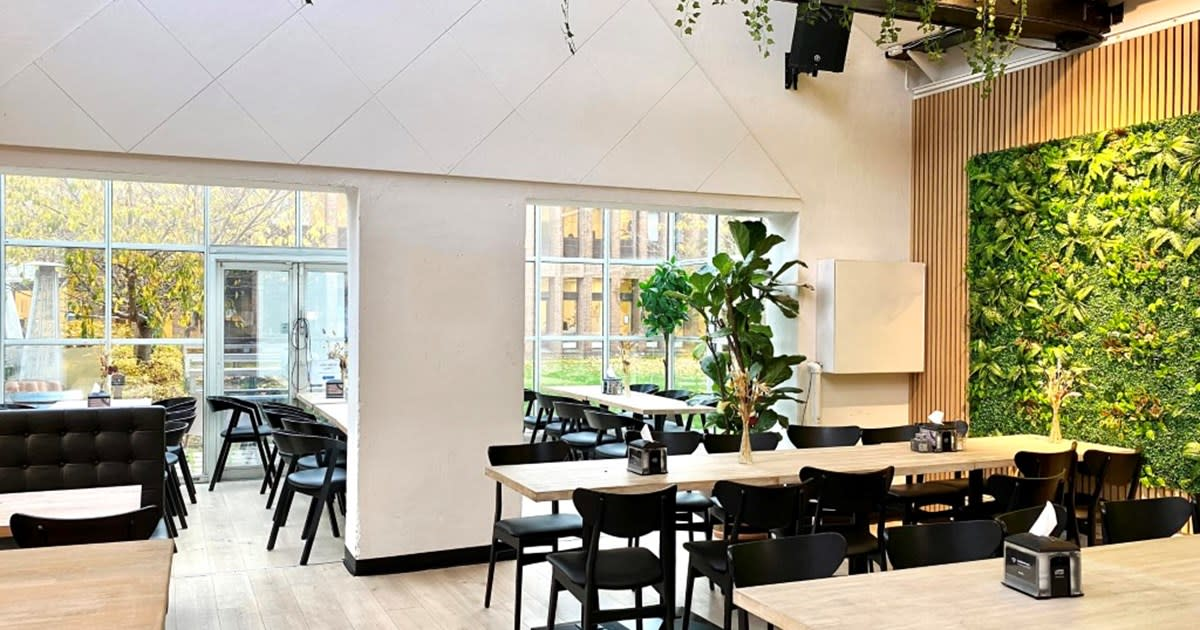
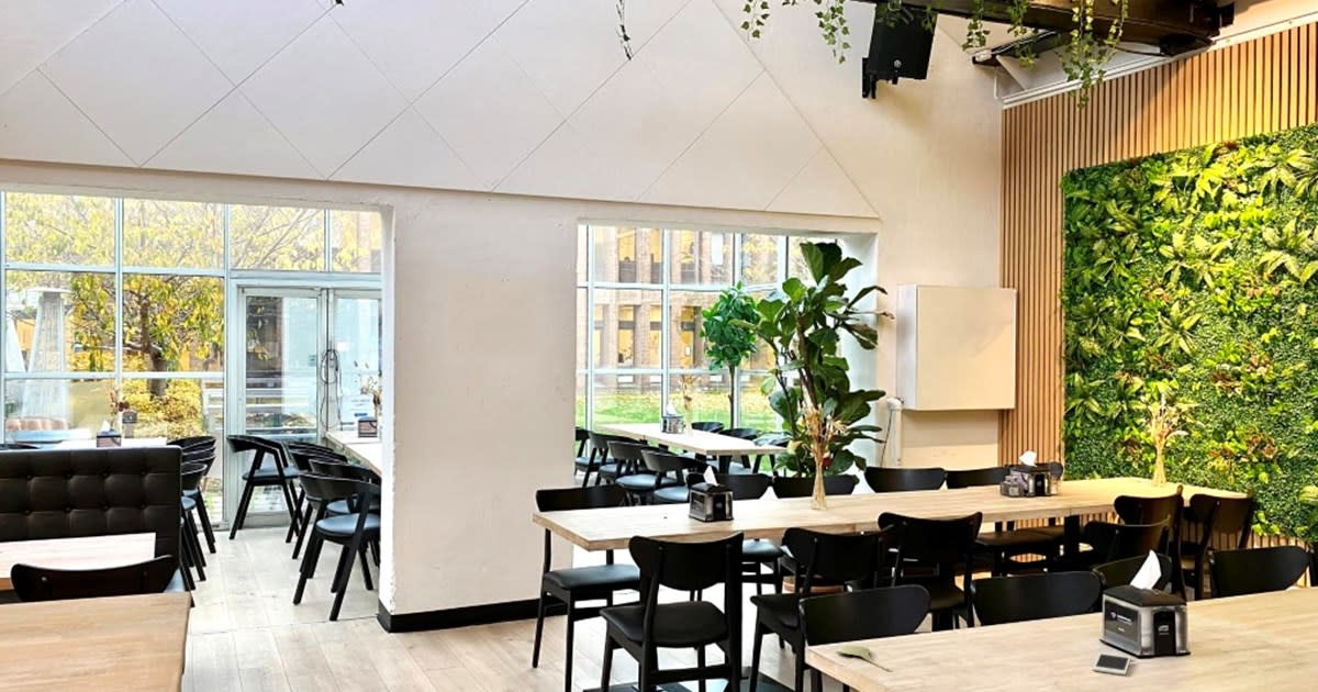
+ spoon [836,645,894,672]
+ cell phone [1092,651,1132,677]
